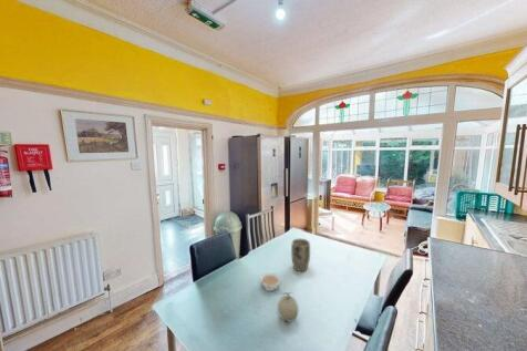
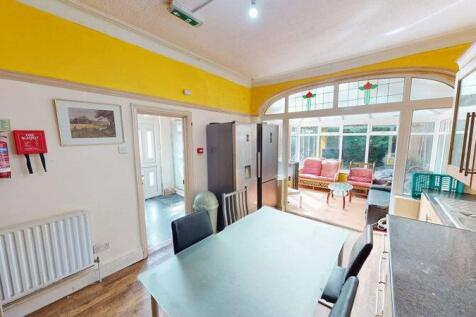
- fruit [275,291,300,323]
- plant pot [290,237,311,272]
- legume [259,272,281,292]
